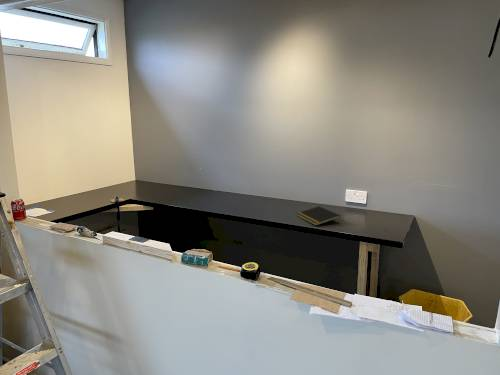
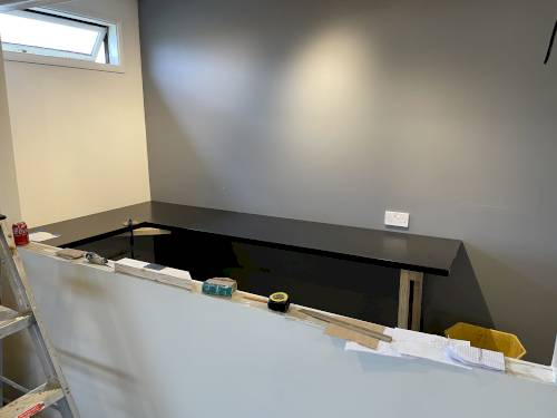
- notepad [295,205,342,226]
